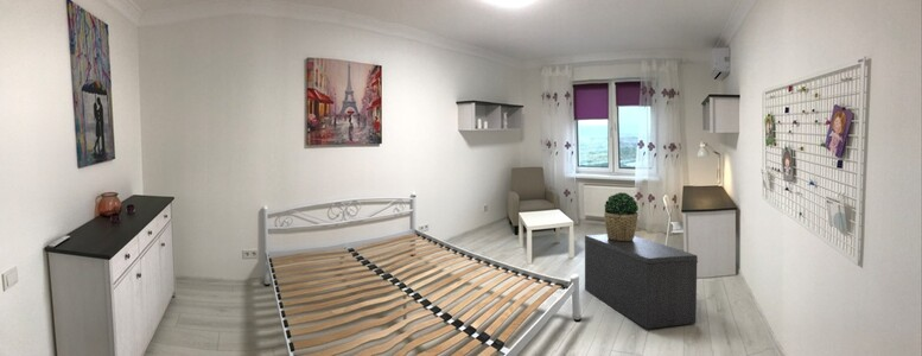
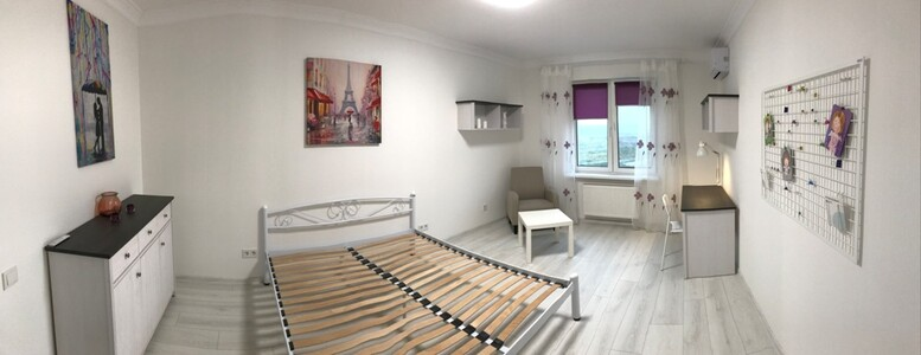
- potted plant [603,191,640,241]
- bench [584,233,699,330]
